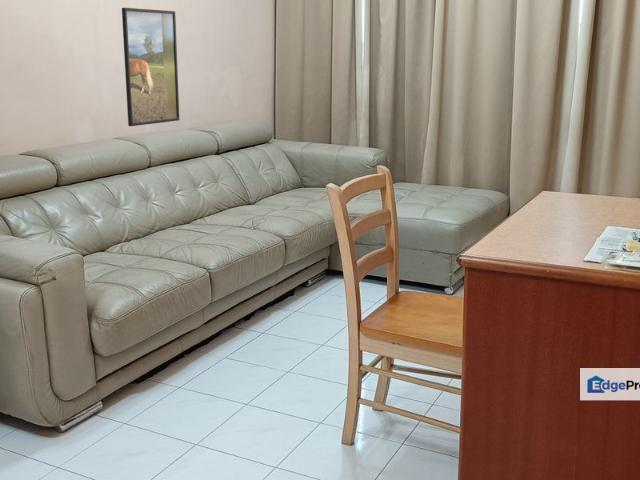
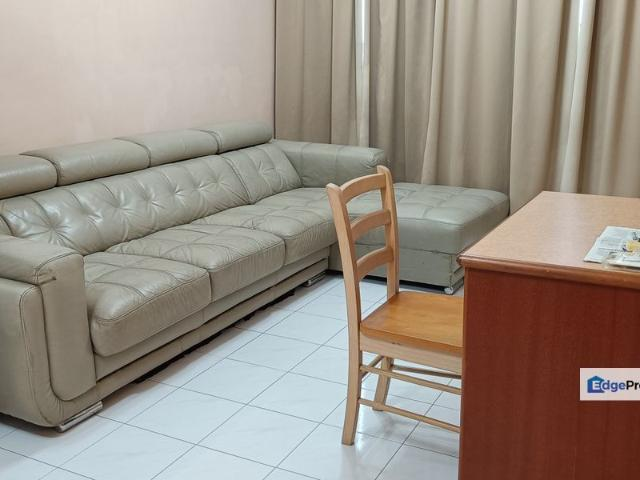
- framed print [121,7,180,127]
